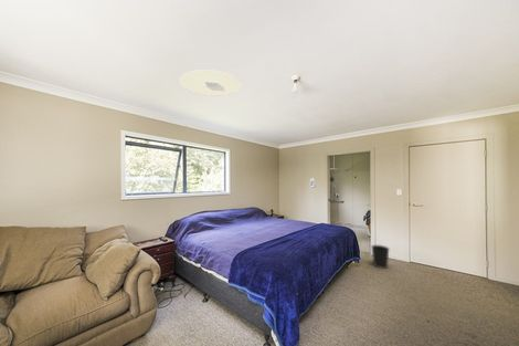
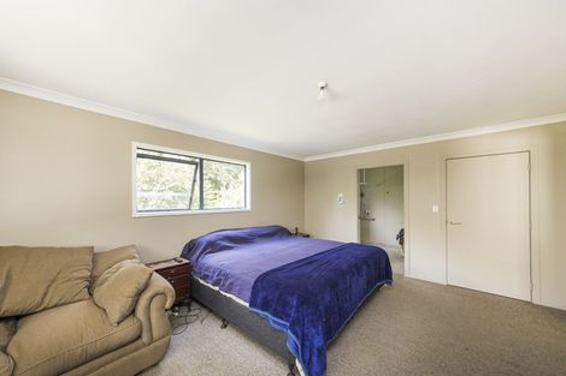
- ceiling light [179,69,242,97]
- wastebasket [370,244,391,270]
